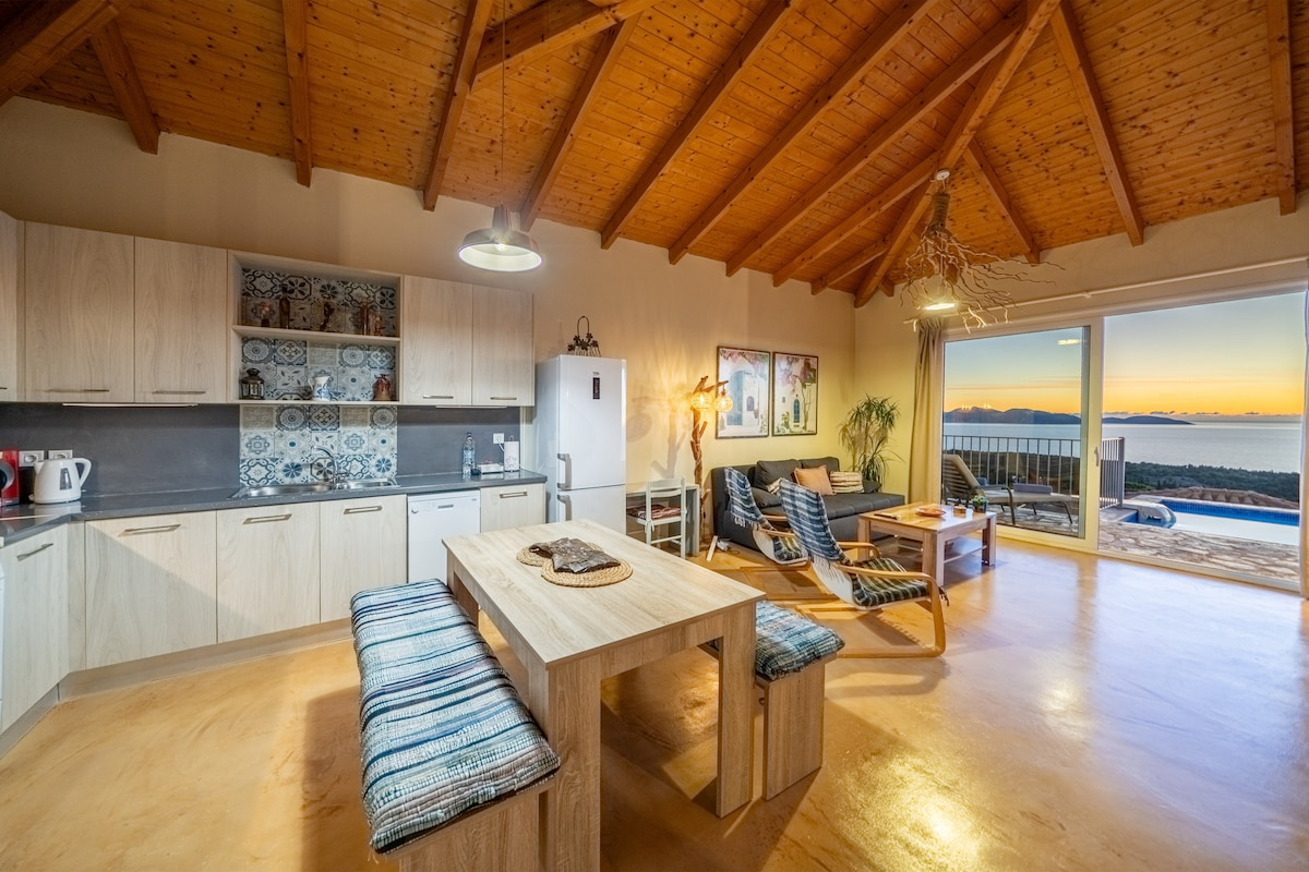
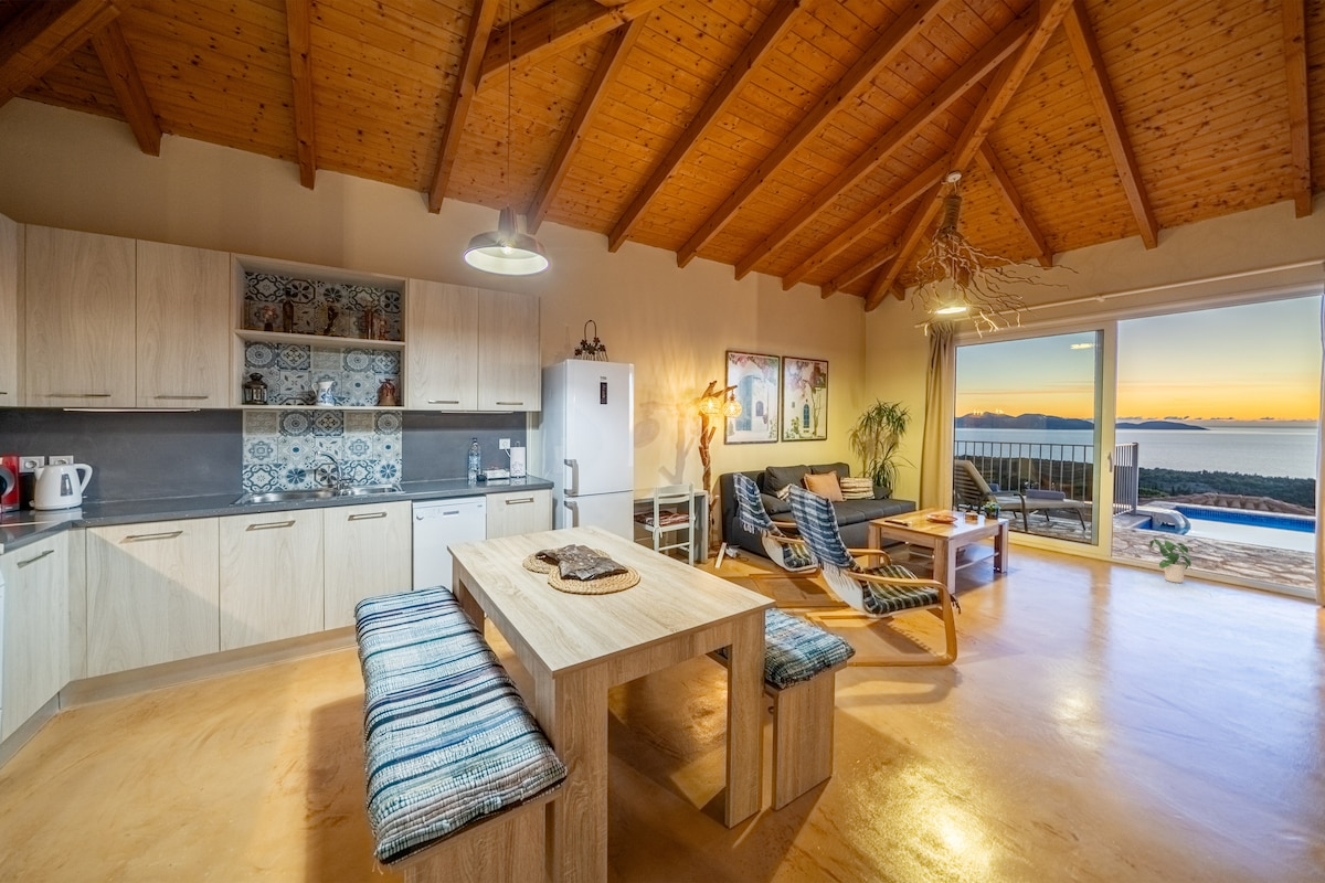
+ potted plant [1148,538,1194,584]
